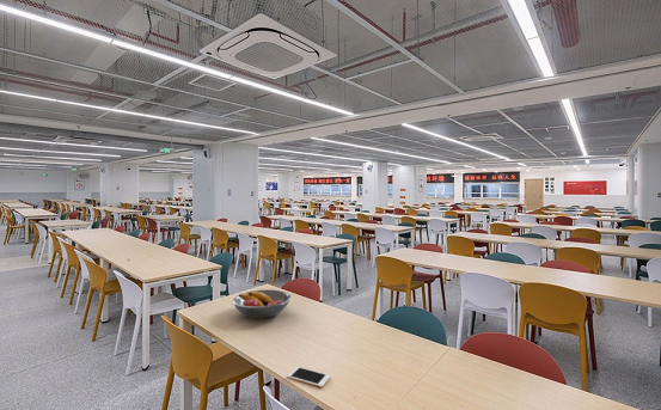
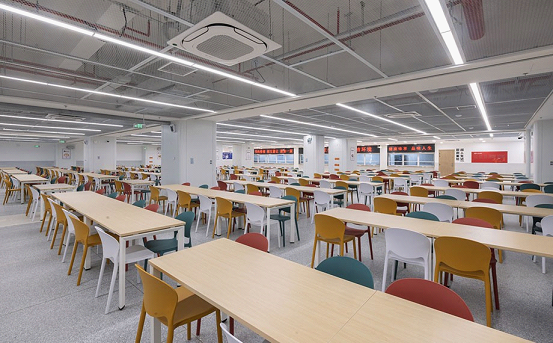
- fruit bowl [232,288,292,319]
- cell phone [287,366,332,388]
